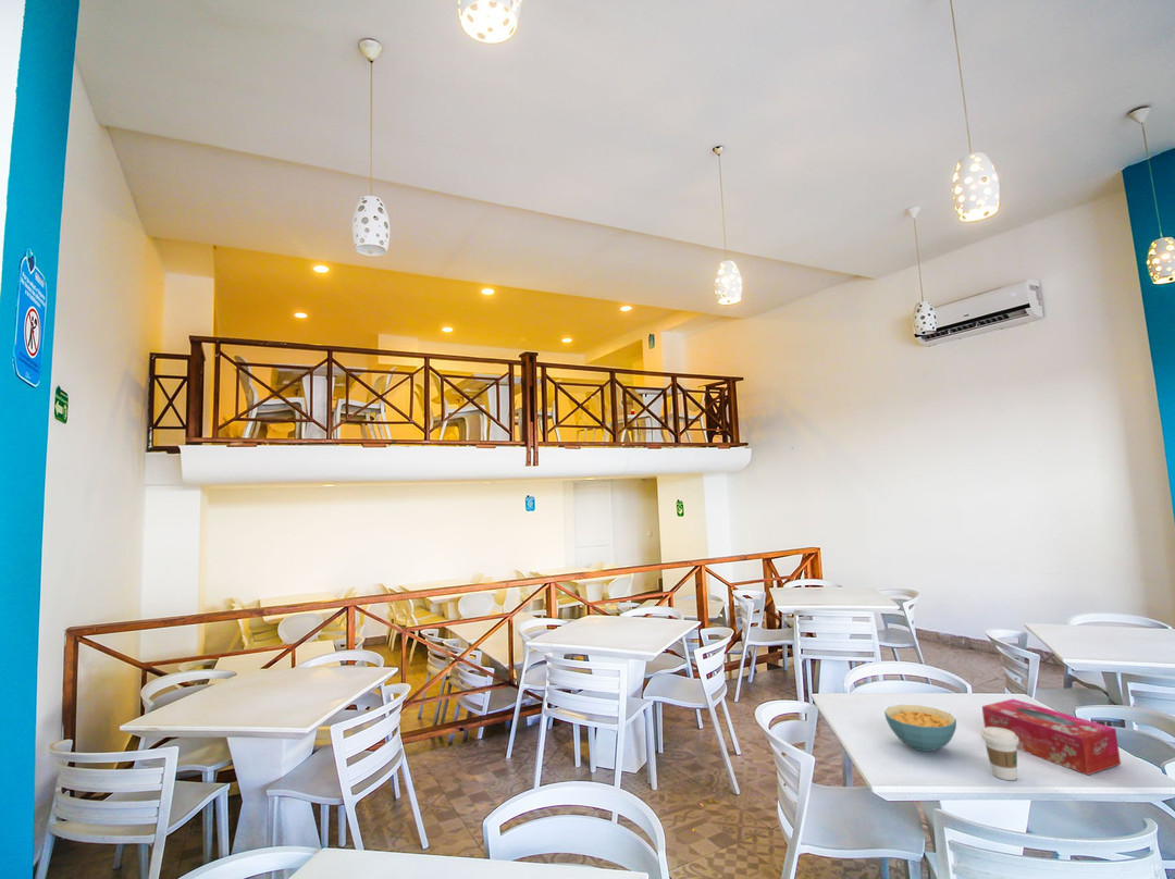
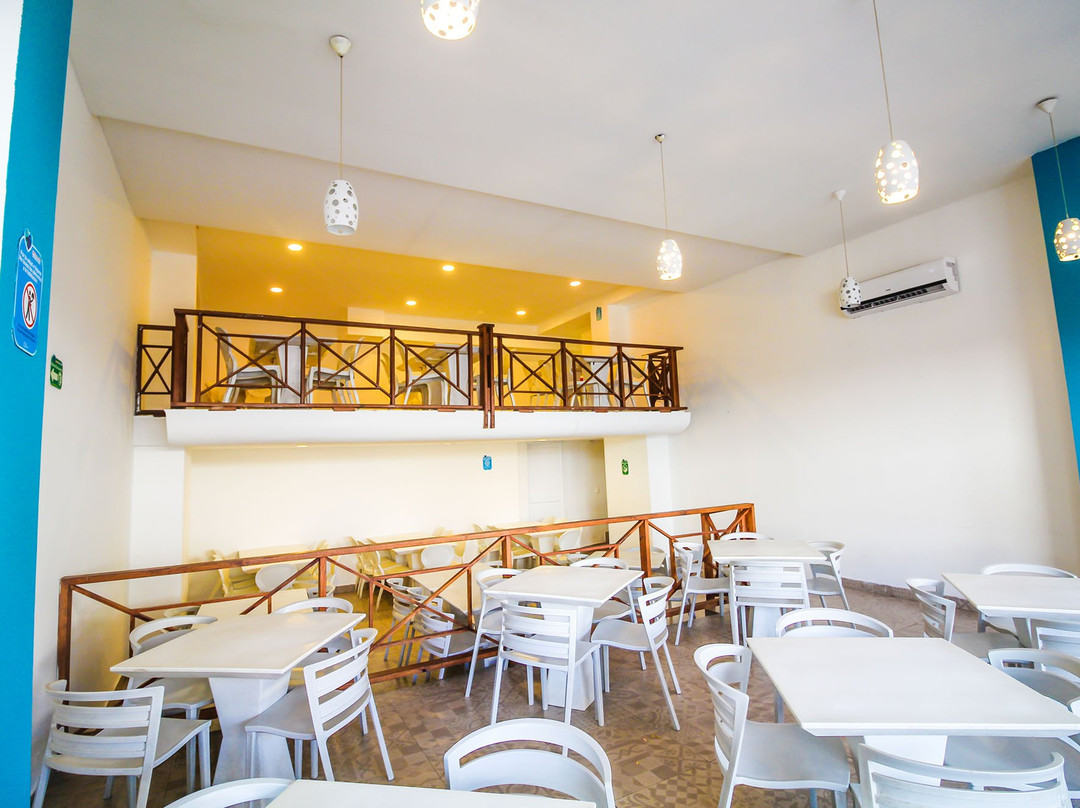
- coffee cup [980,727,1019,781]
- tissue box [981,698,1122,776]
- cereal bowl [883,704,957,753]
